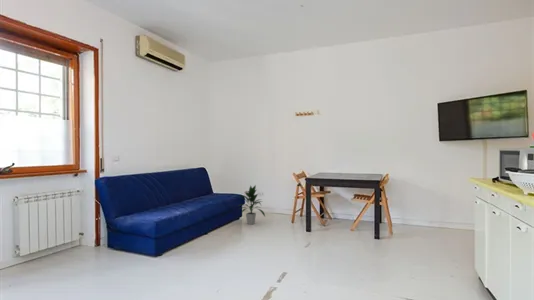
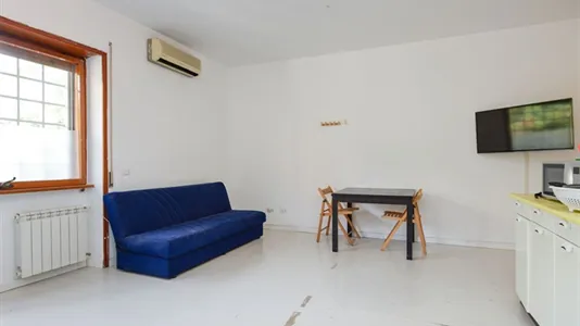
- indoor plant [237,184,266,225]
